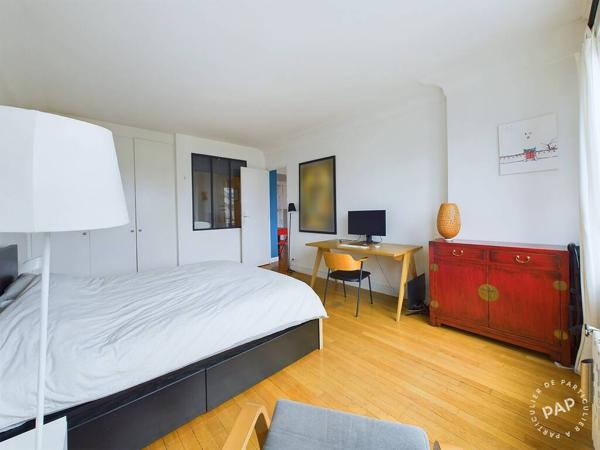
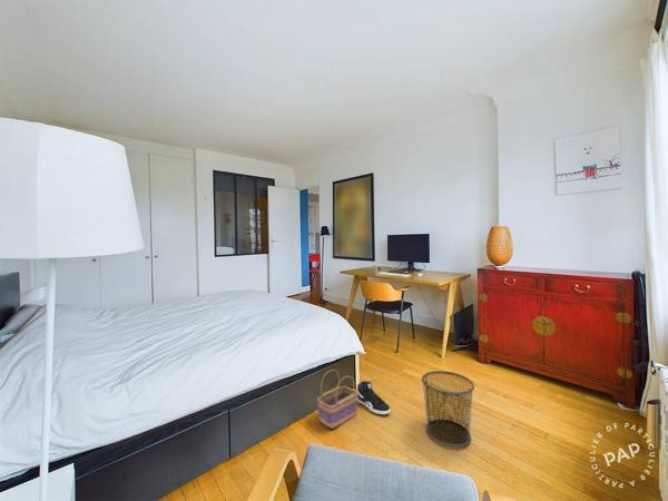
+ sneaker [356,380,392,415]
+ basket [316,369,358,430]
+ waste bin [421,370,475,448]
